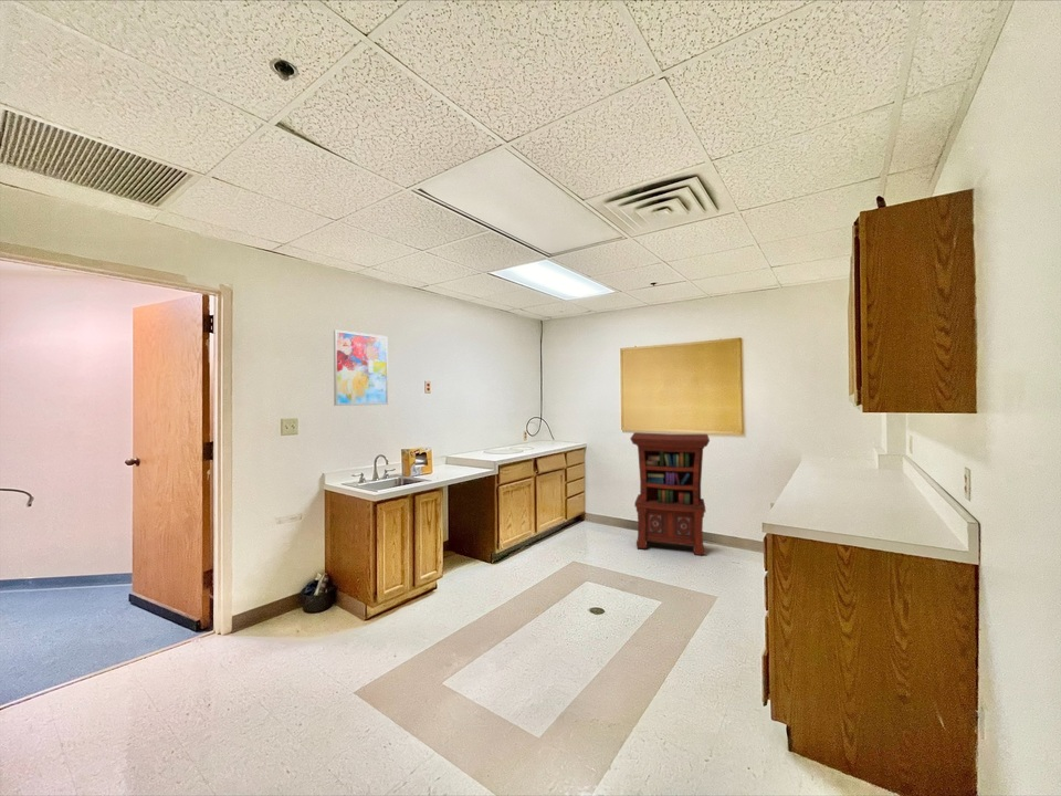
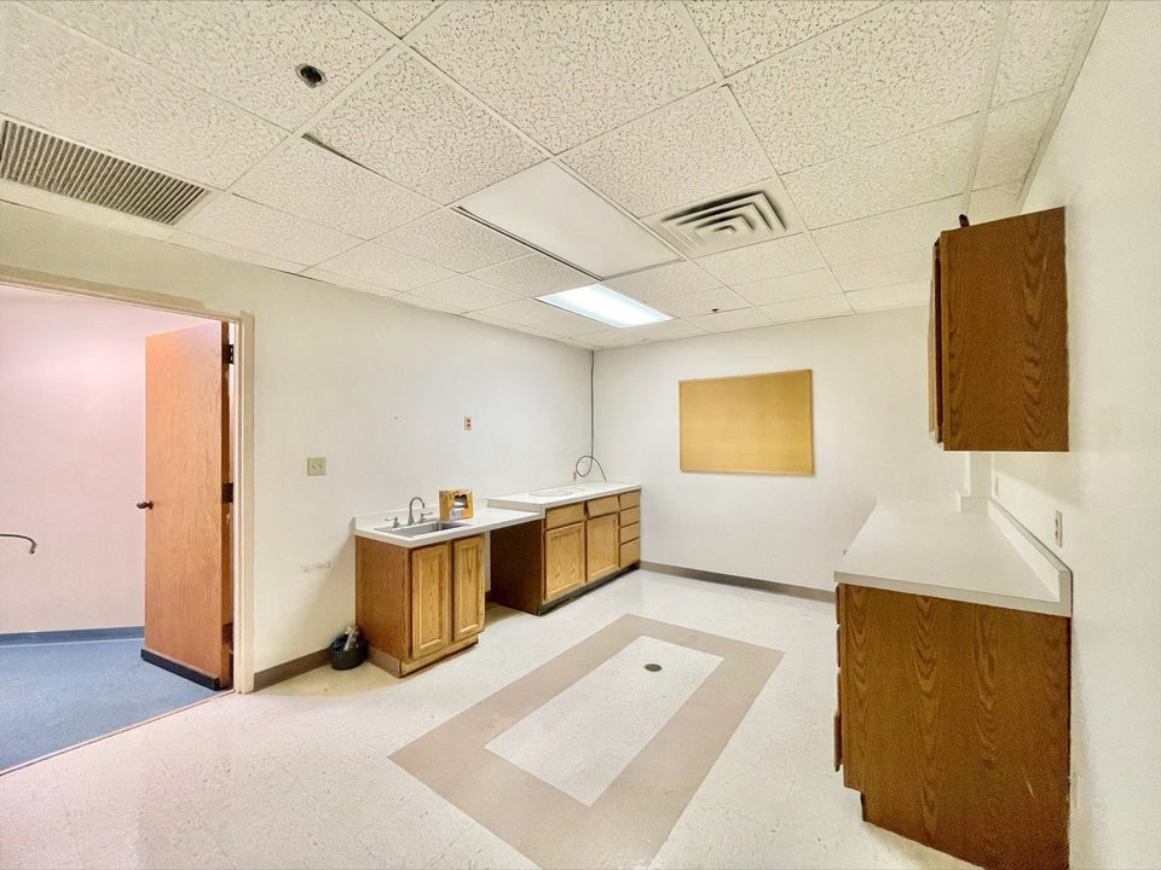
- wall art [333,329,389,407]
- lectern [629,431,711,556]
